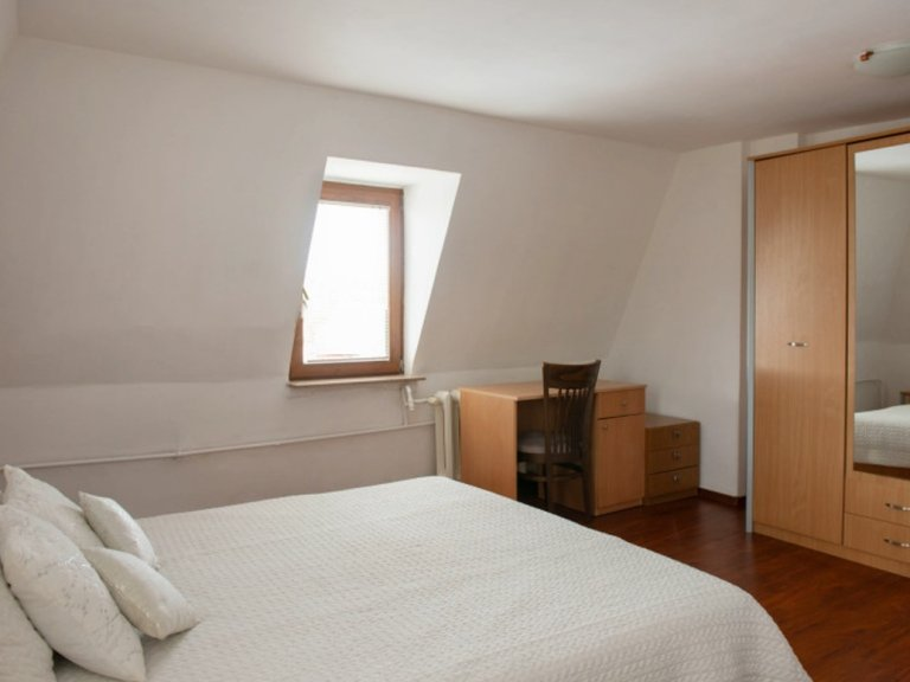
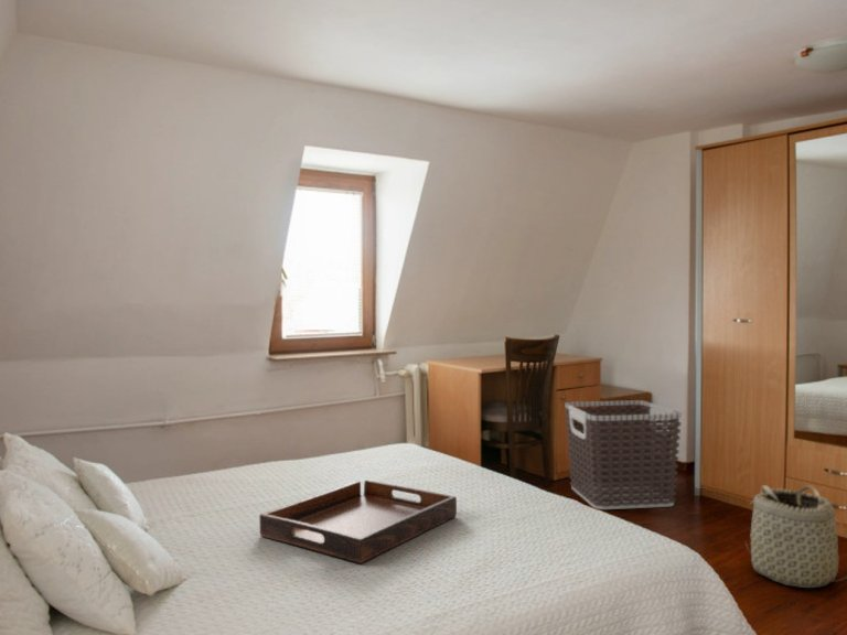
+ basket [744,484,847,589]
+ clothes hamper [564,399,683,510]
+ serving tray [258,478,458,564]
